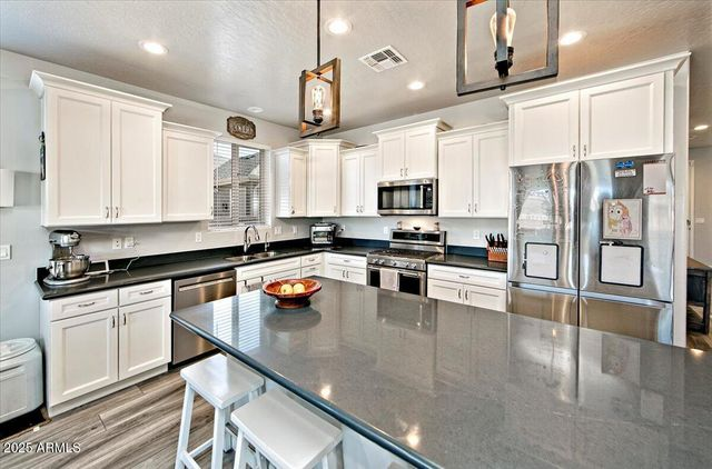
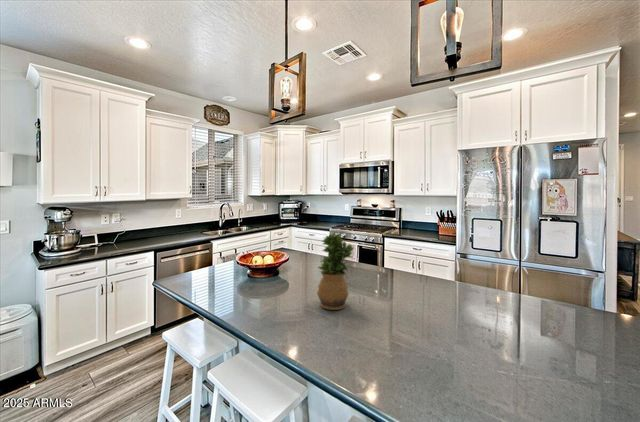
+ potted plant [316,230,355,311]
